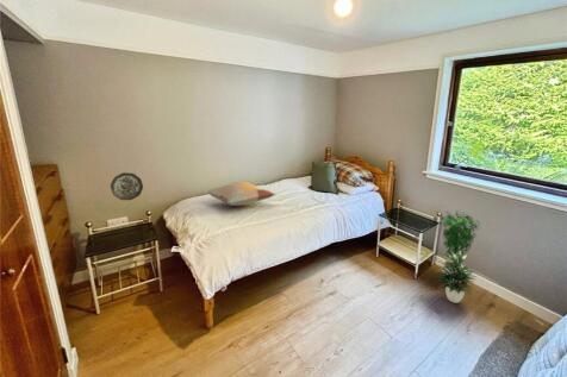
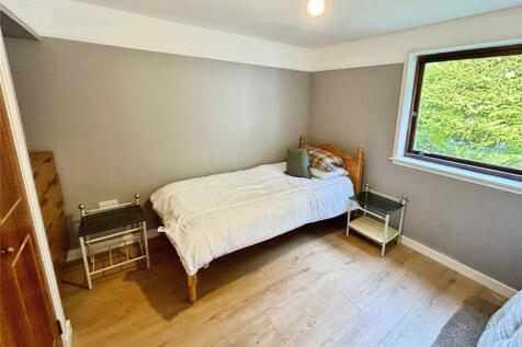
- decorative plate [110,171,144,201]
- potted plant [432,208,481,304]
- decorative pillow [207,181,278,207]
